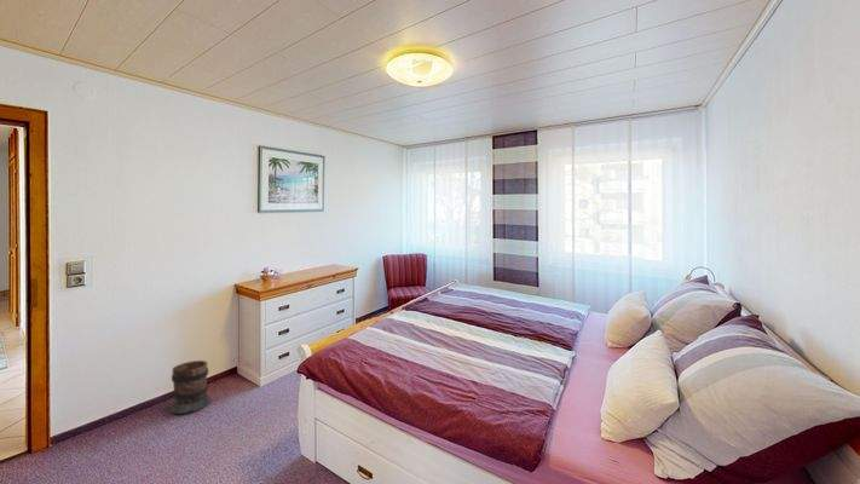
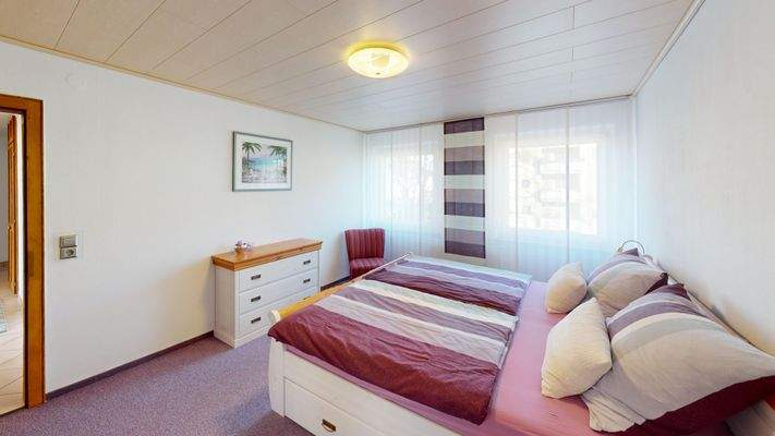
- wooden barrel [169,359,210,415]
